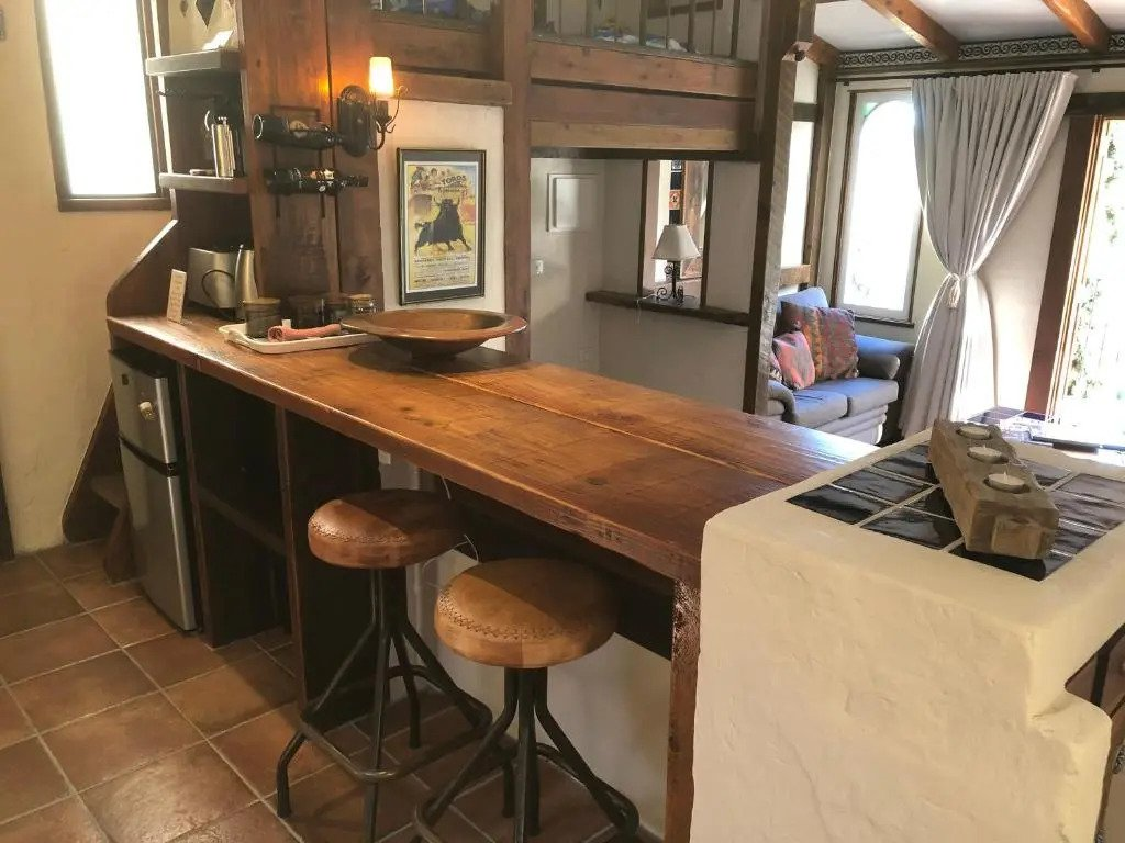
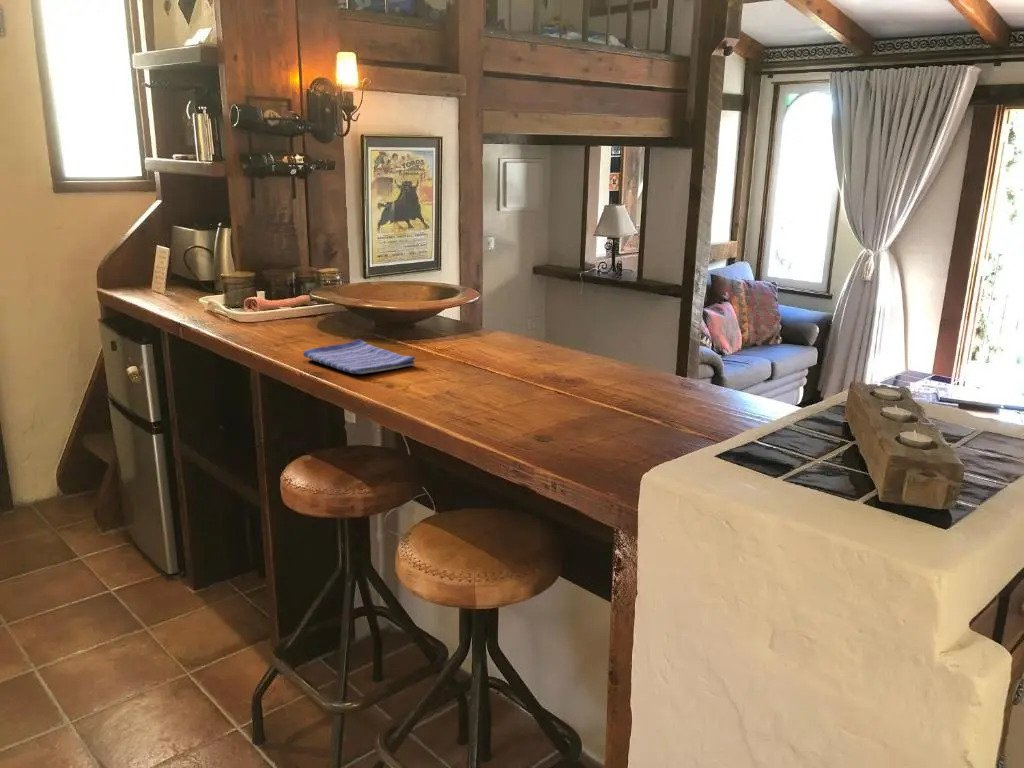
+ dish towel [302,338,416,375]
